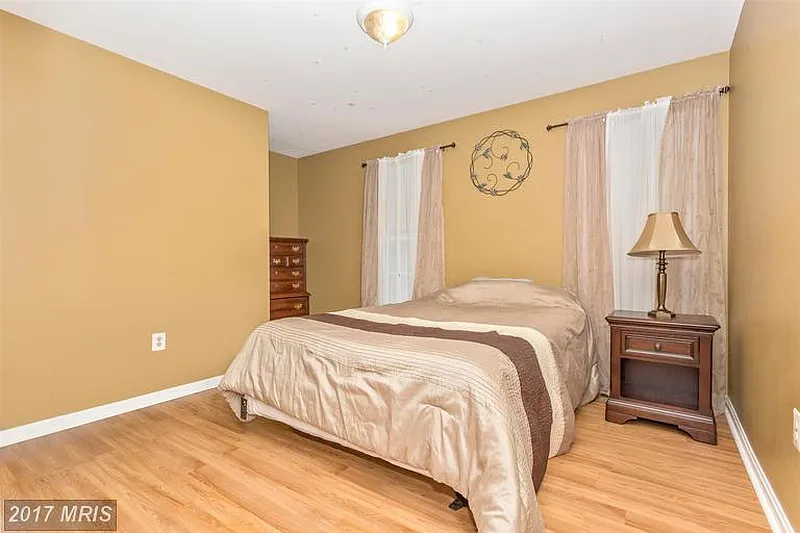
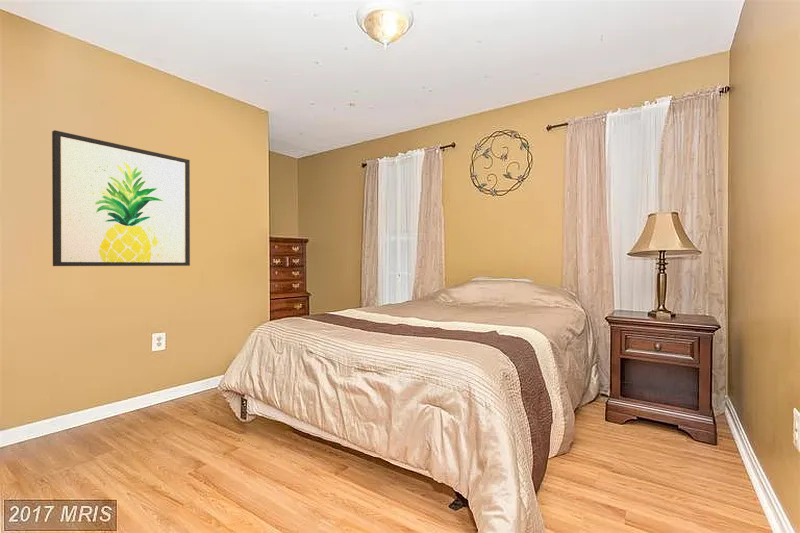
+ wall art [51,129,191,267]
